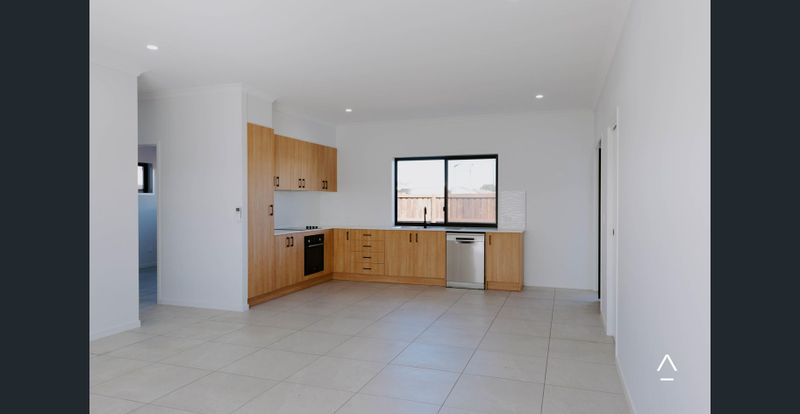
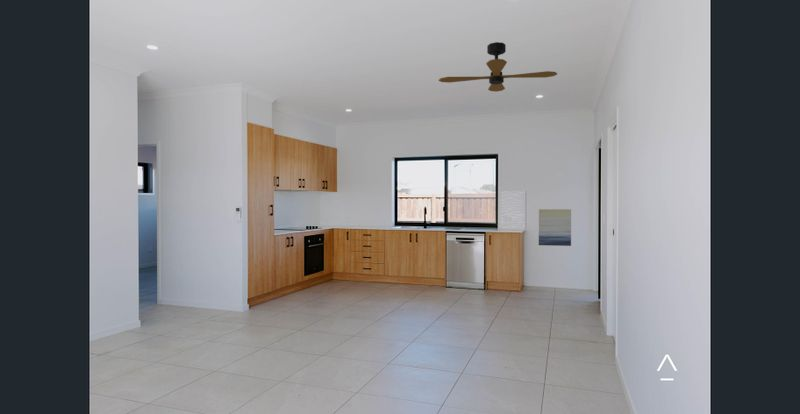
+ wall art [538,208,572,247]
+ ceiling fan [438,41,558,93]
